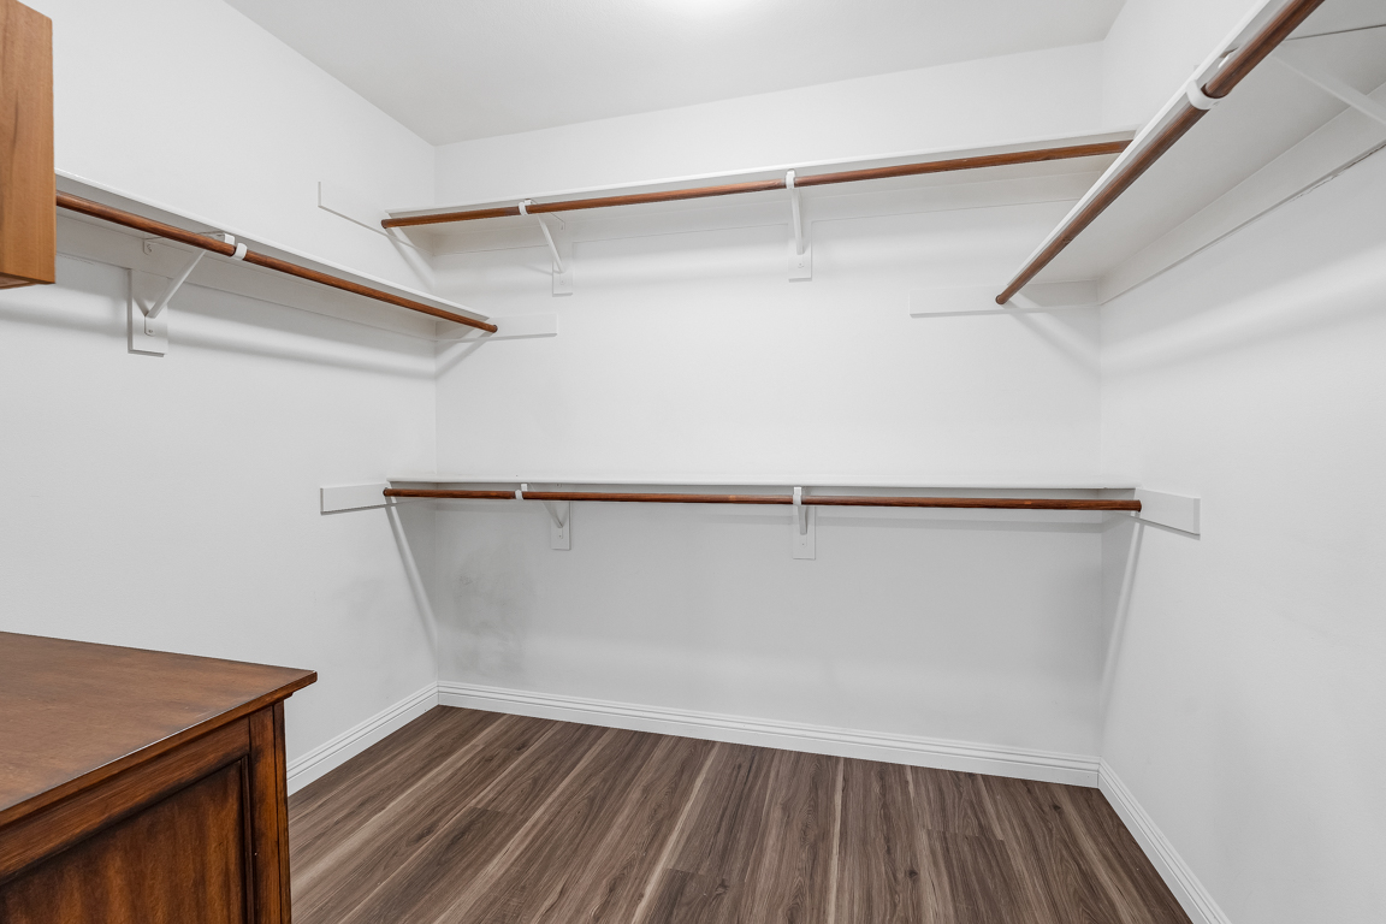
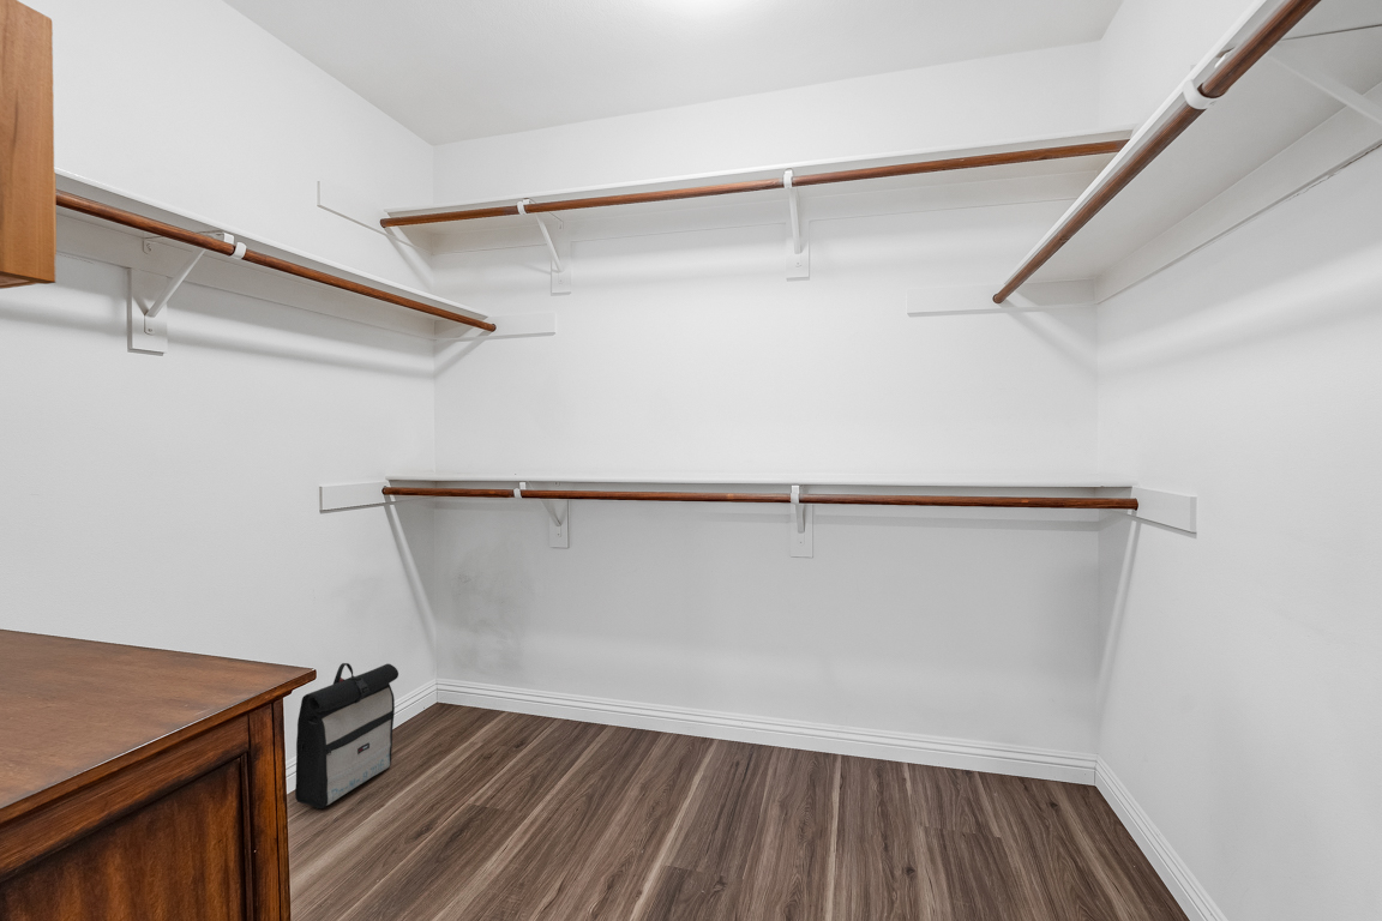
+ backpack [294,662,399,809]
